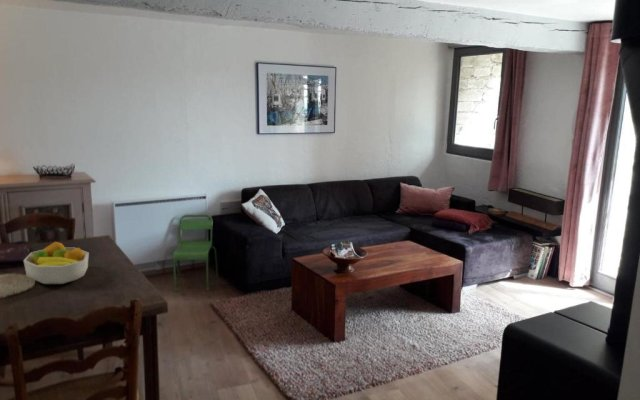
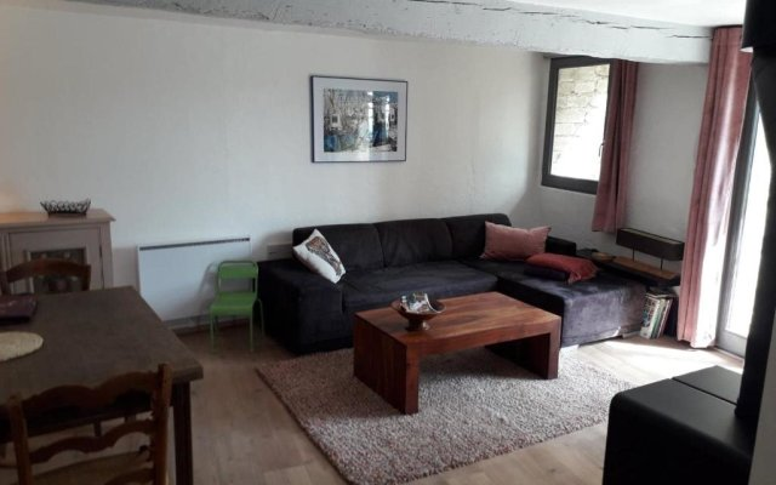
- fruit bowl [23,241,90,285]
